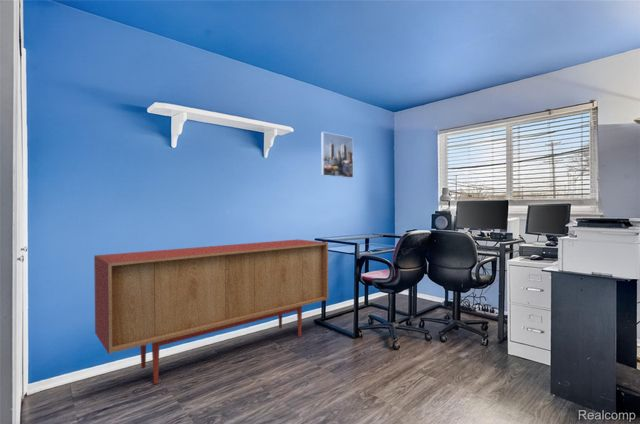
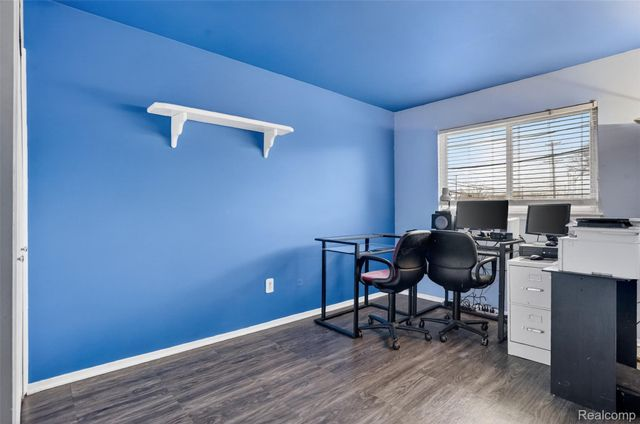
- sideboard [93,239,329,385]
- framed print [320,131,354,179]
